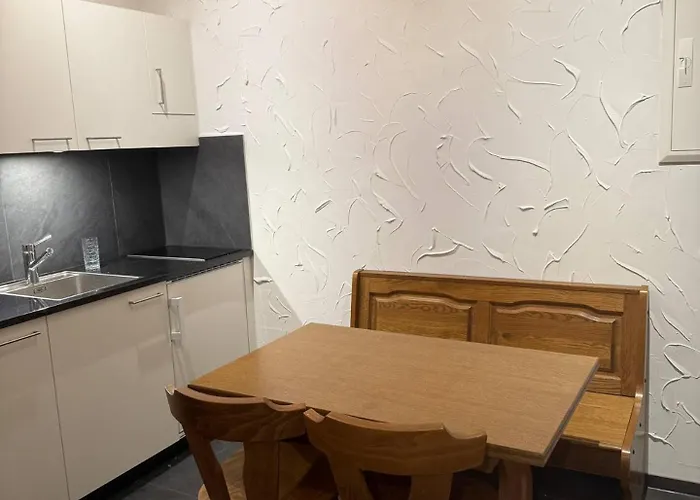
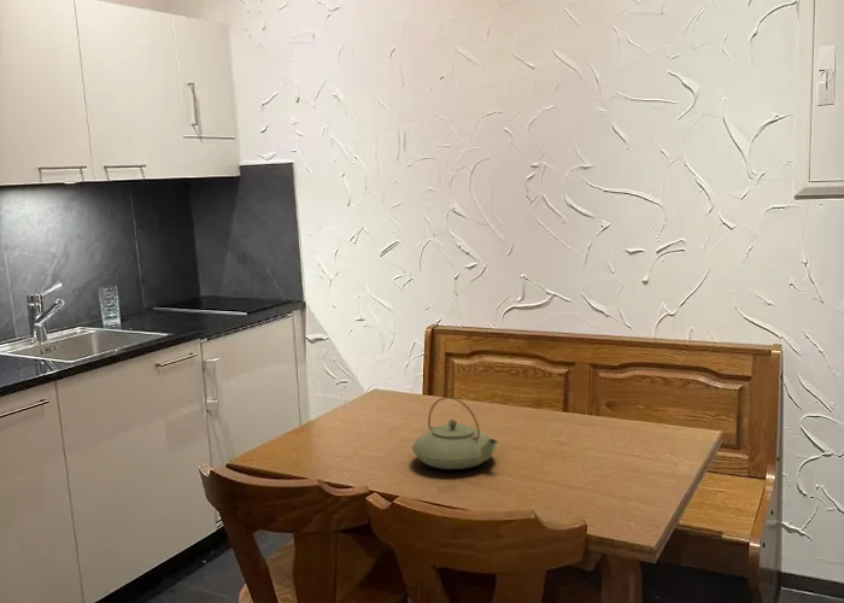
+ teapot [411,396,499,470]
